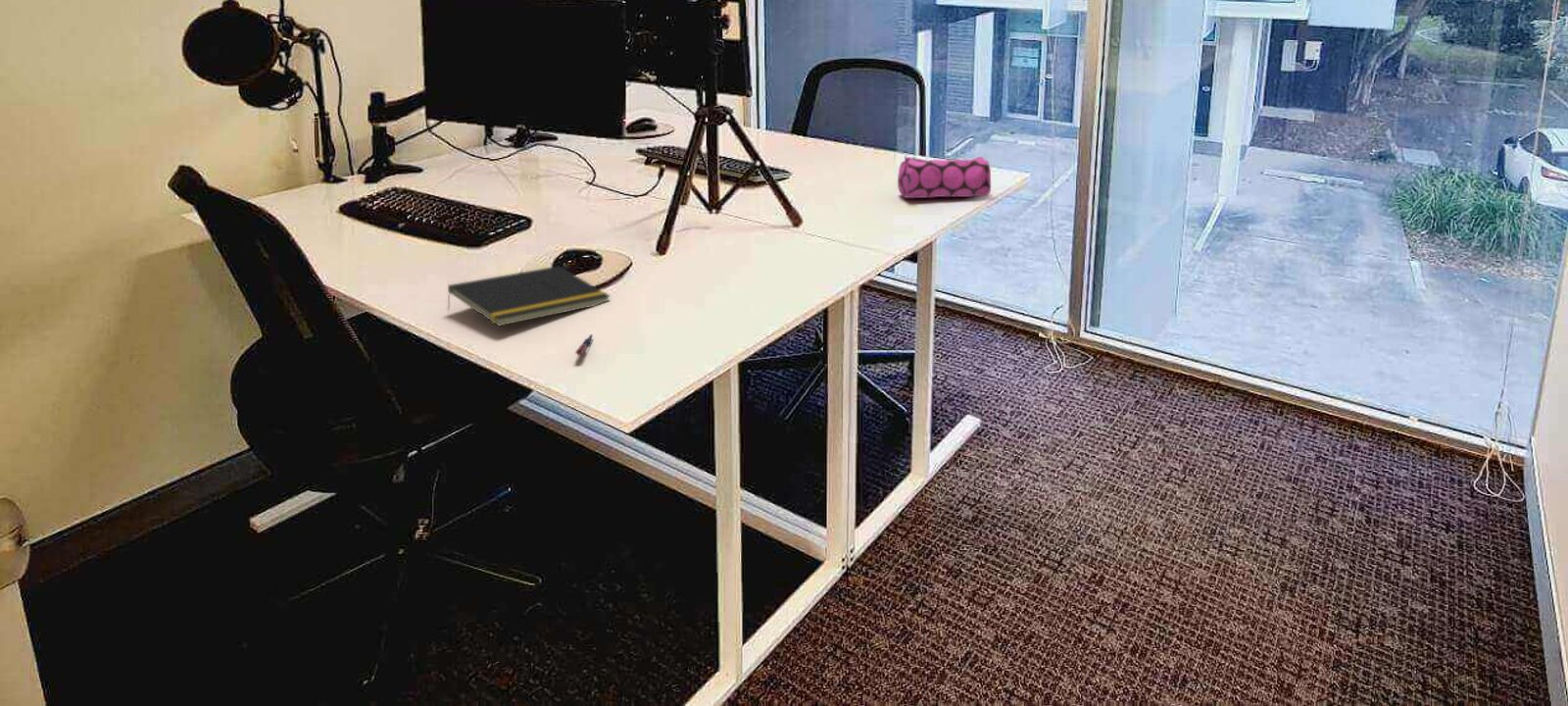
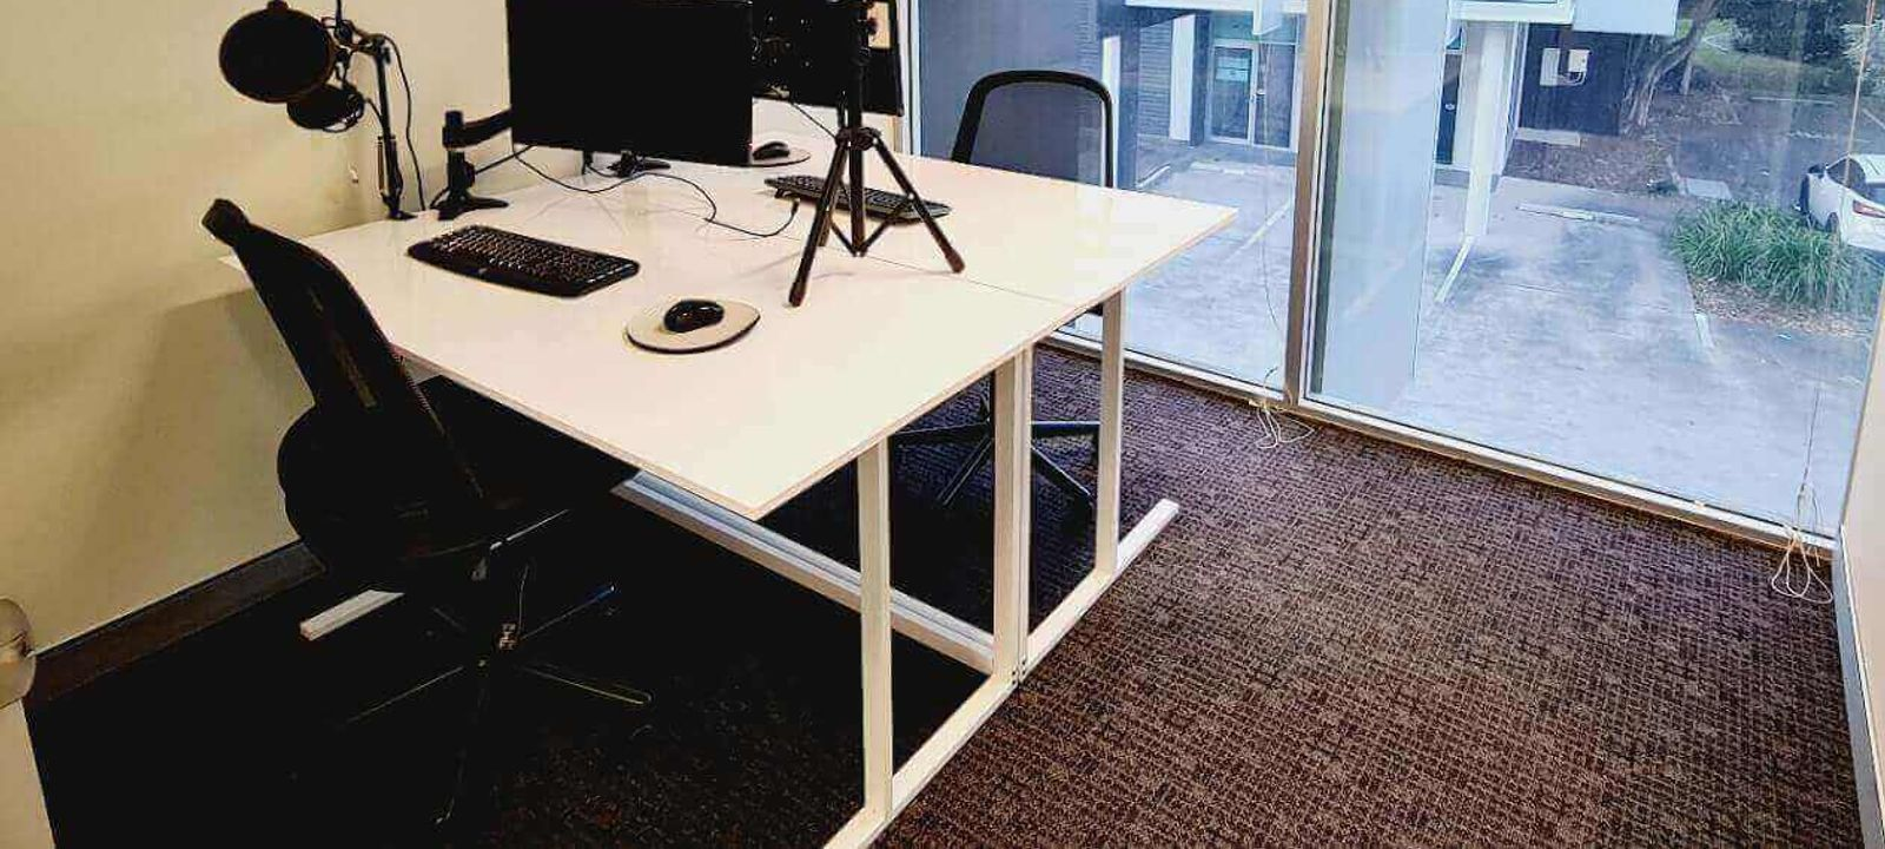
- pen [574,333,594,356]
- notepad [446,265,612,328]
- pencil case [897,154,992,199]
